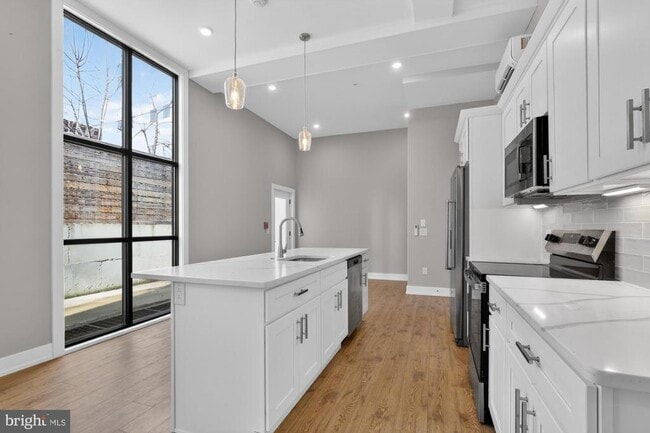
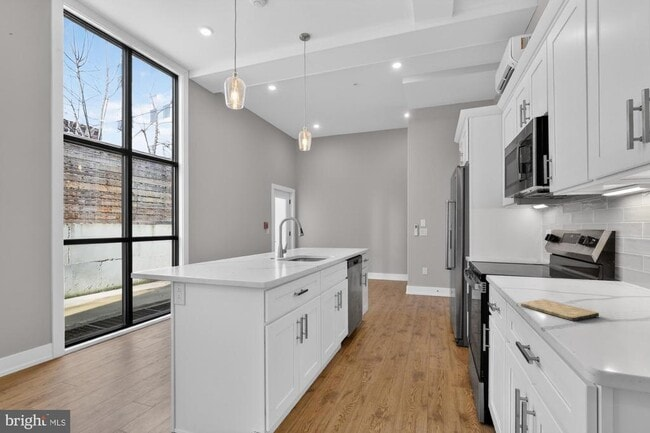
+ cutting board [520,298,600,322]
